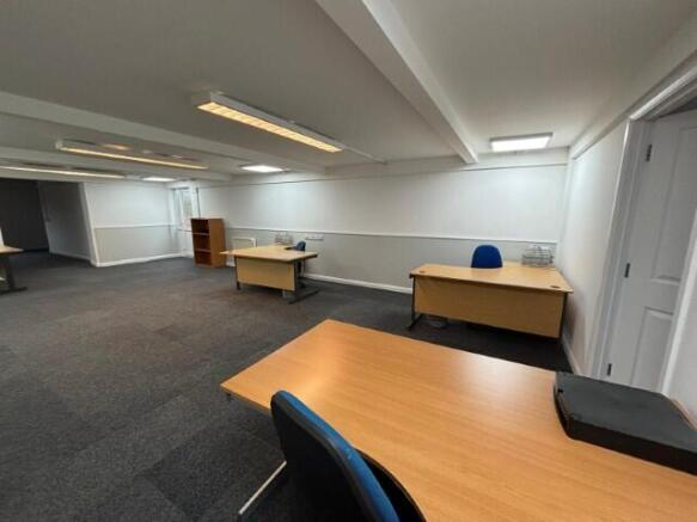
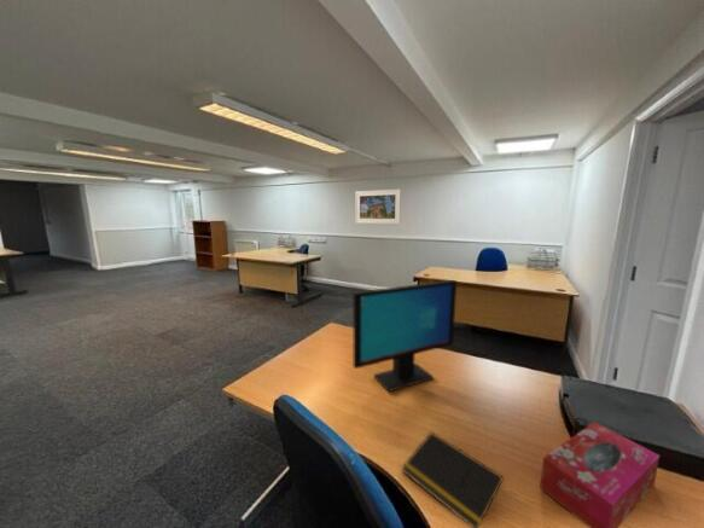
+ computer monitor [351,279,458,393]
+ notepad [400,430,505,528]
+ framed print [354,188,402,225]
+ tissue box [539,420,661,528]
